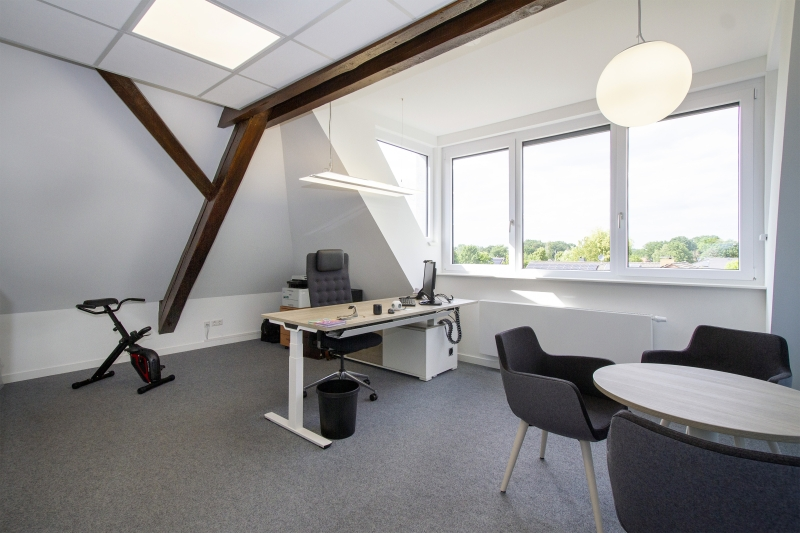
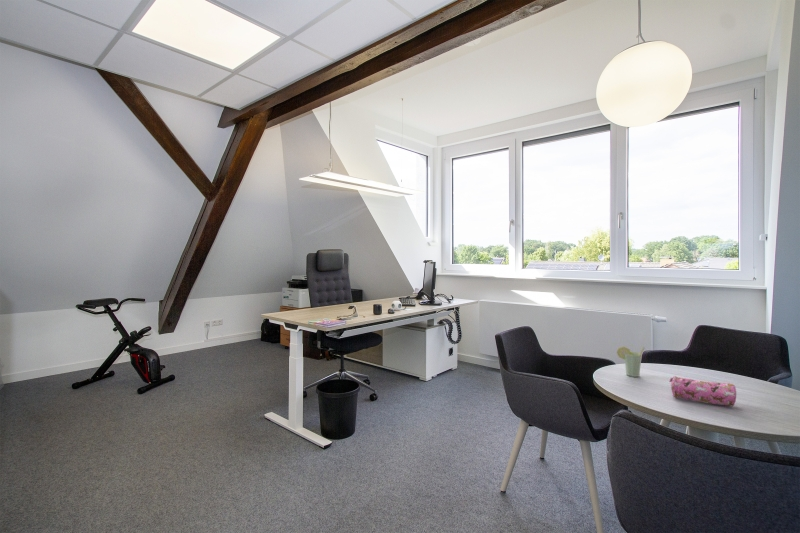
+ cup [616,346,646,378]
+ pencil case [668,375,737,407]
